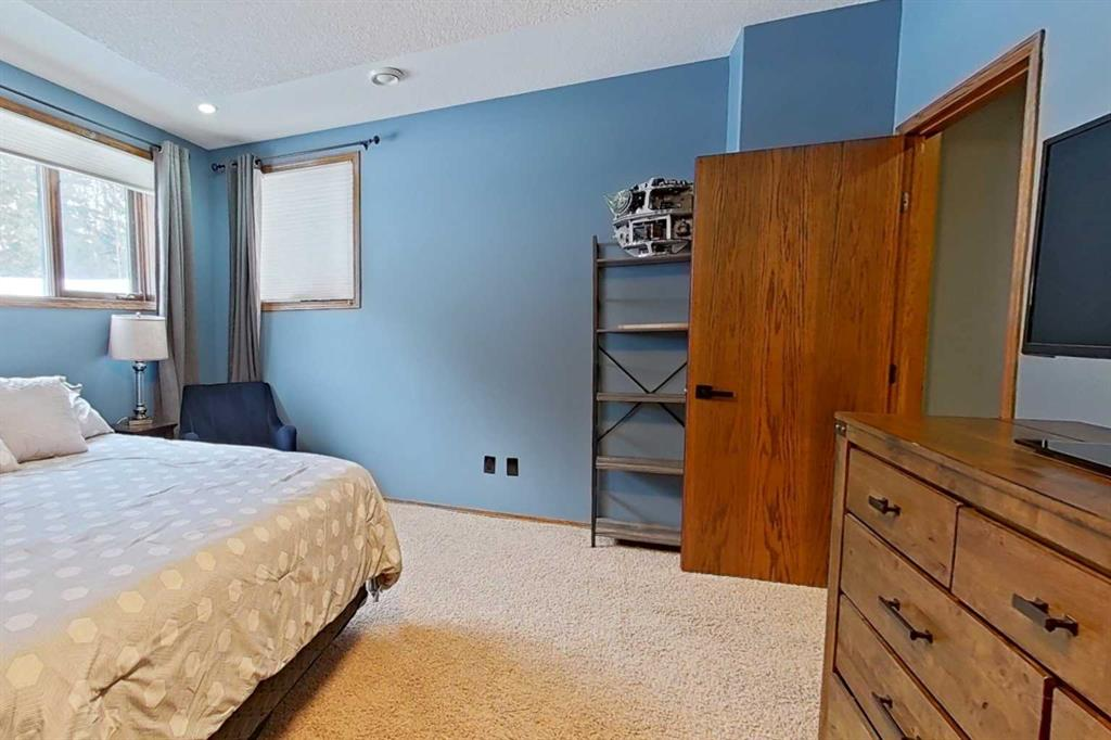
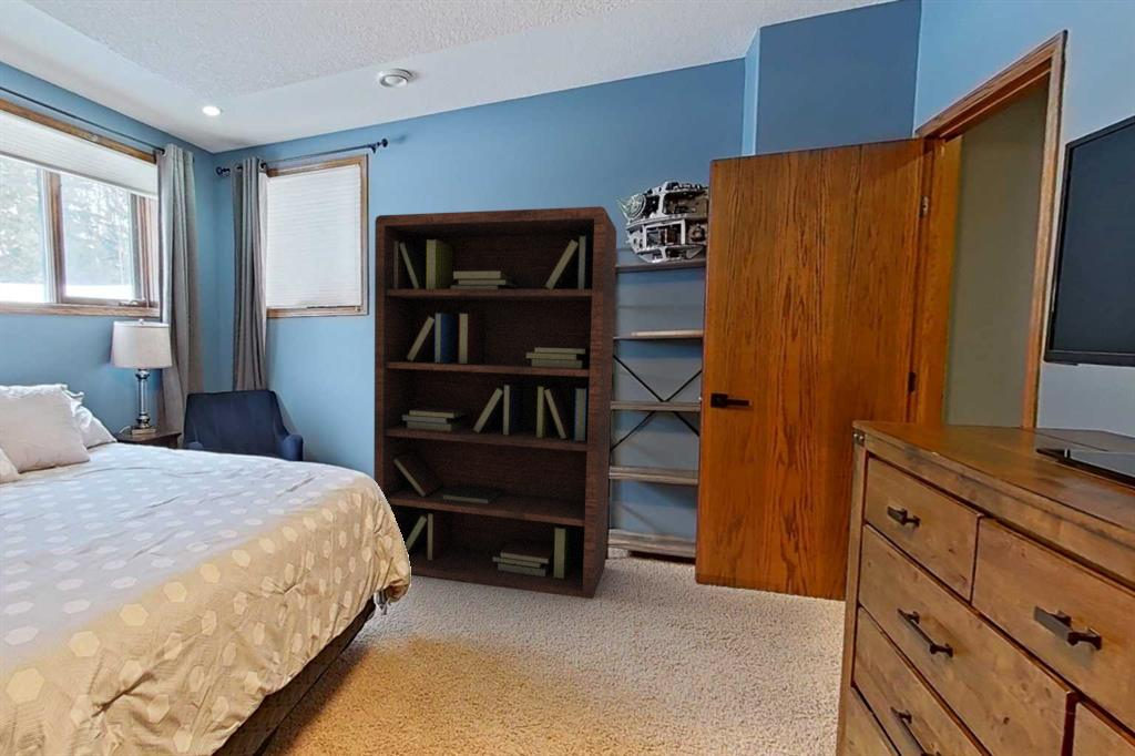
+ bookcase [372,205,617,600]
